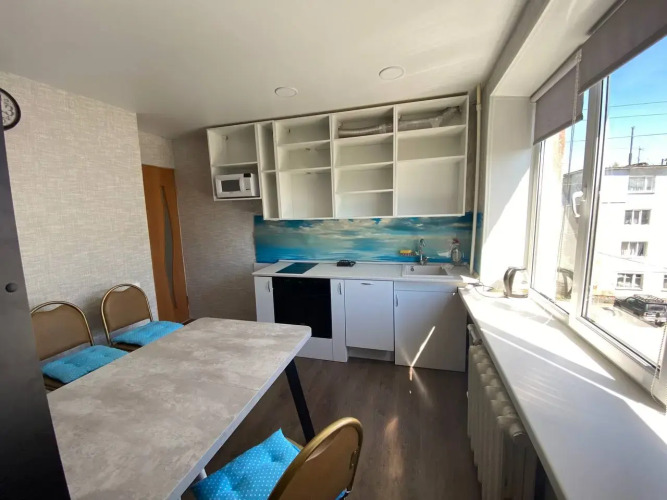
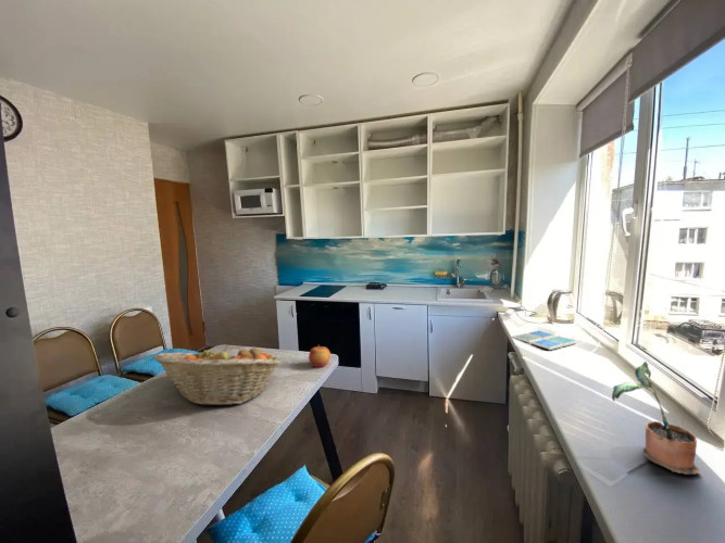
+ potted plant [611,361,702,476]
+ drink coaster [512,329,578,351]
+ apple [308,344,332,367]
+ fruit basket [152,343,282,407]
